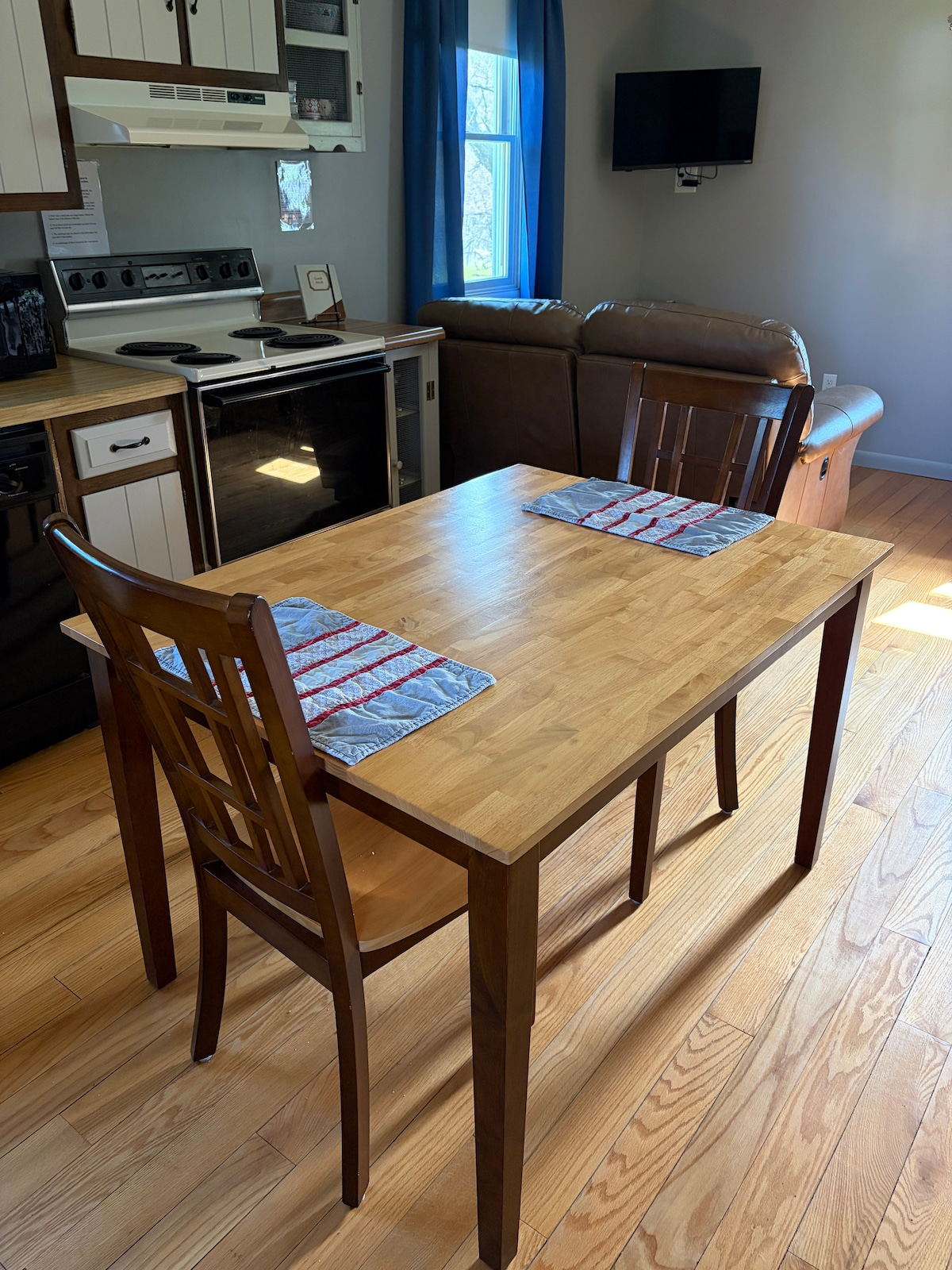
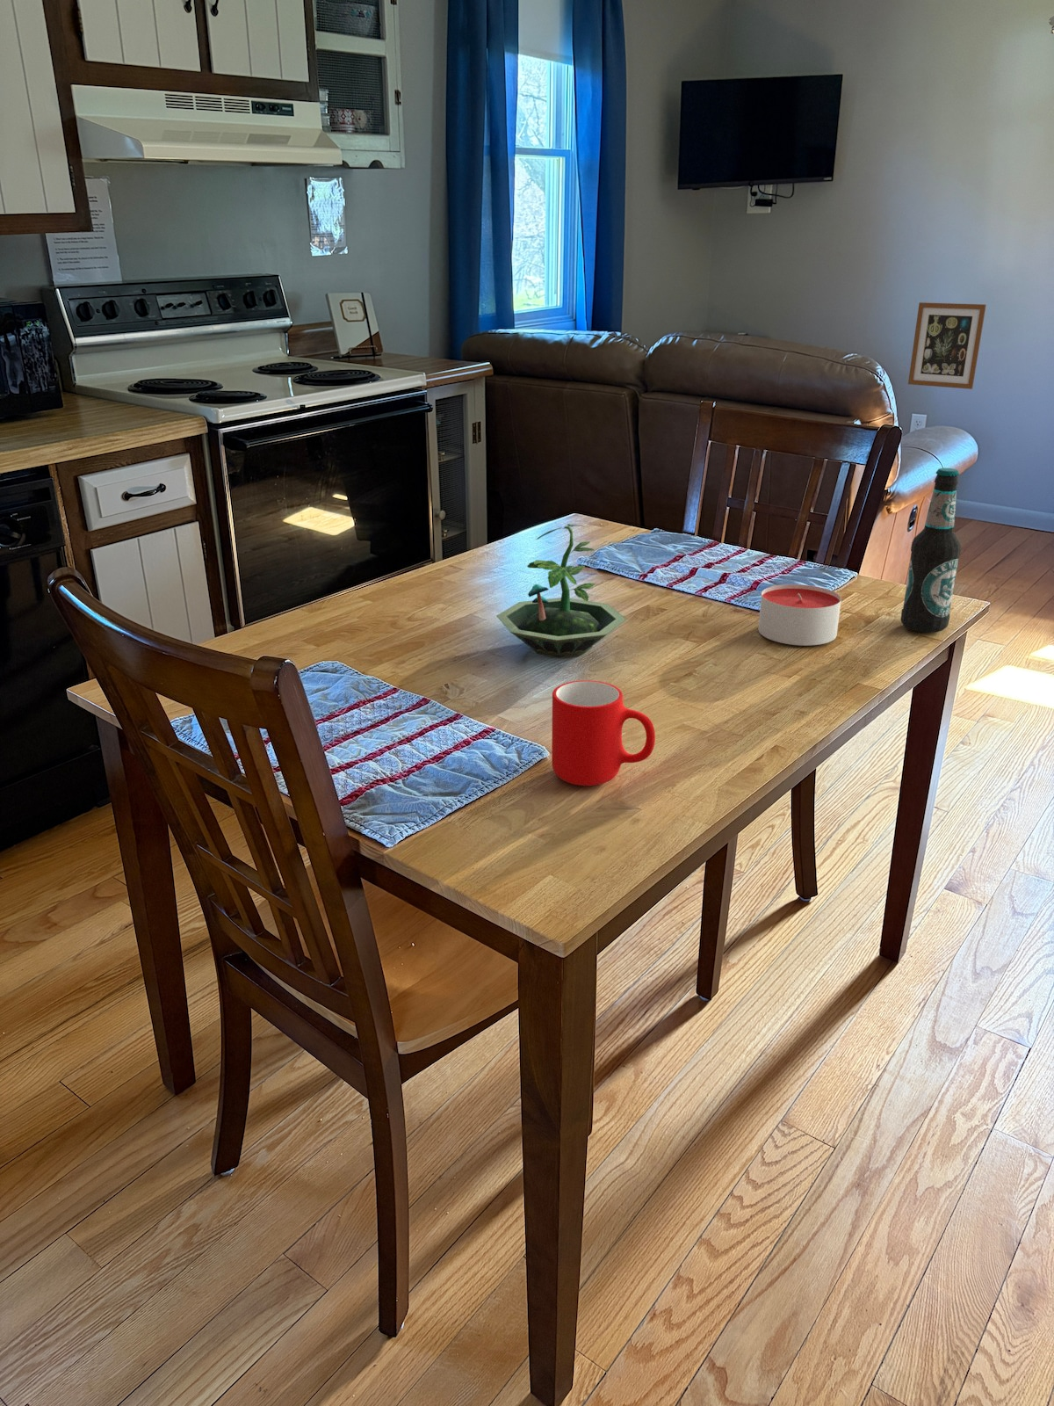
+ bottle [900,467,962,633]
+ wall art [908,301,988,390]
+ cup [550,680,657,786]
+ terrarium [495,524,627,659]
+ candle [757,583,843,647]
